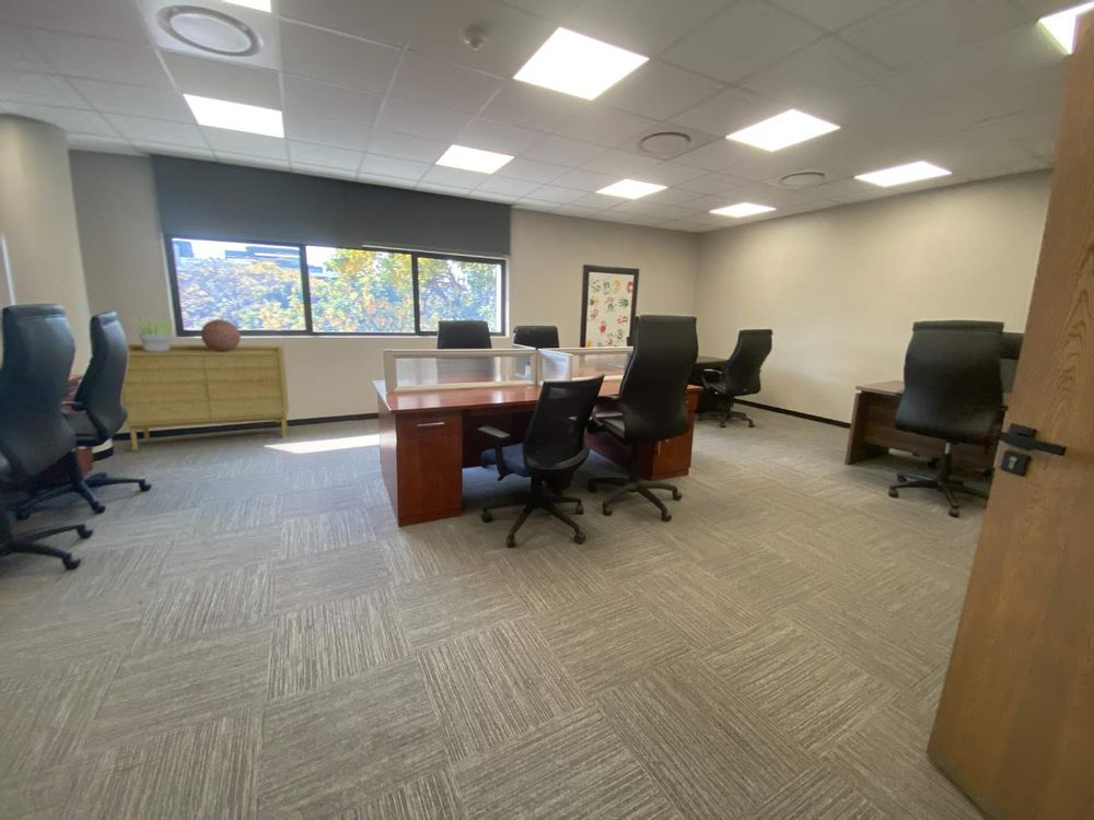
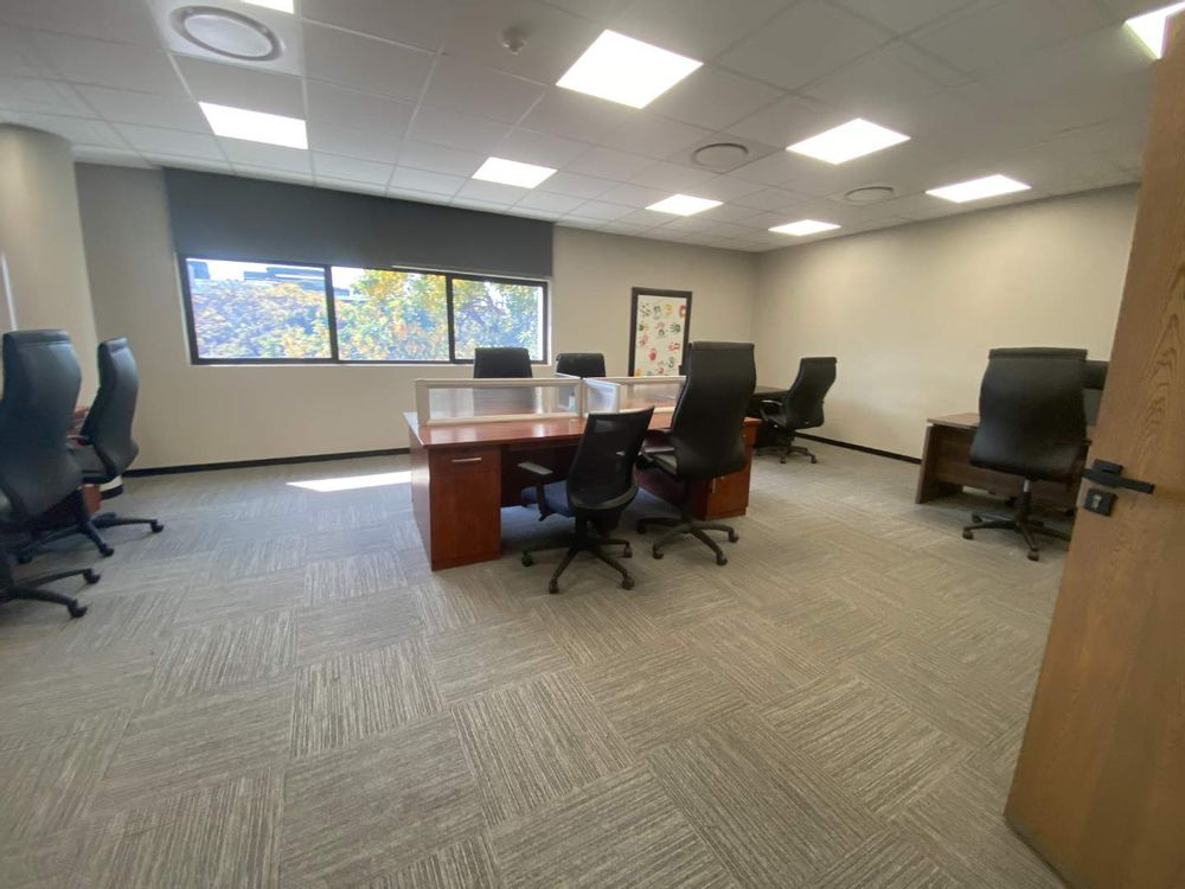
- potted plant [127,316,176,352]
- decorative sphere [200,318,242,352]
- sideboard [120,343,290,452]
